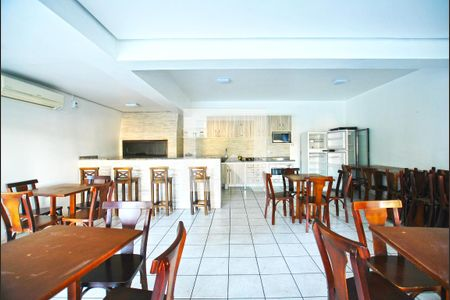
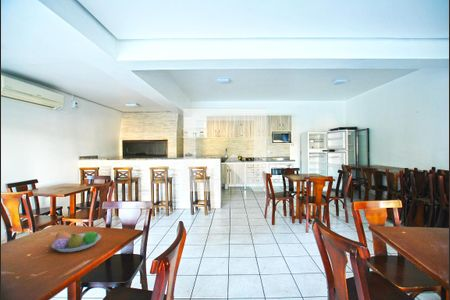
+ fruit bowl [51,231,102,253]
